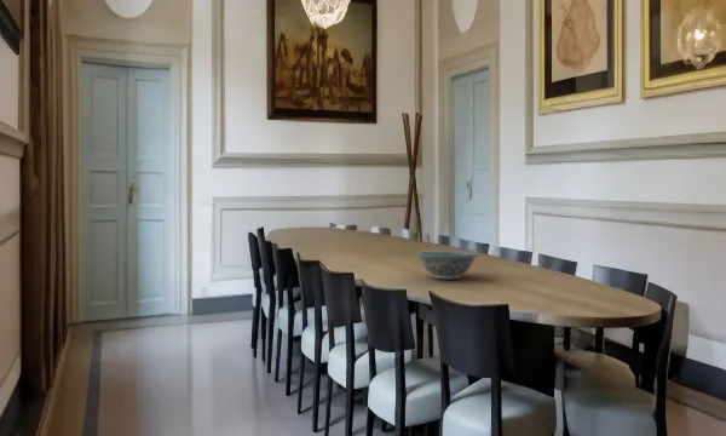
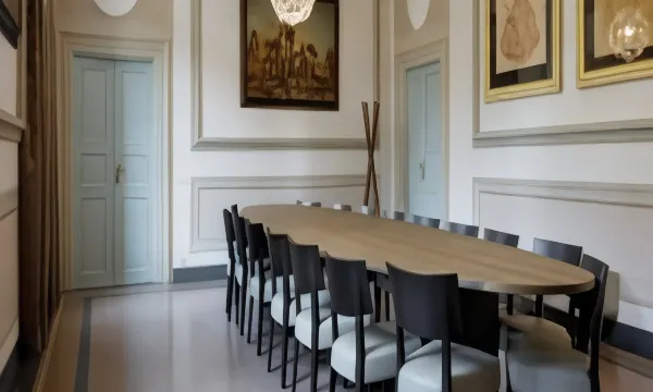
- decorative bowl [414,249,480,280]
